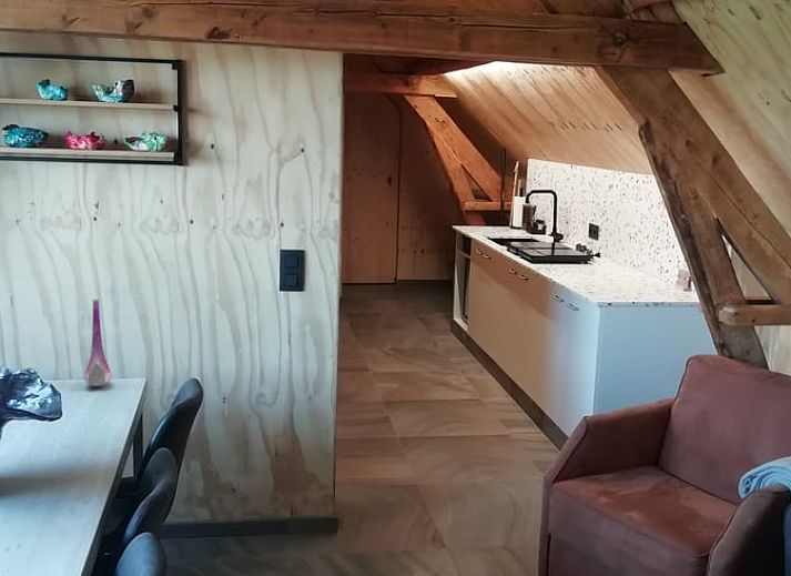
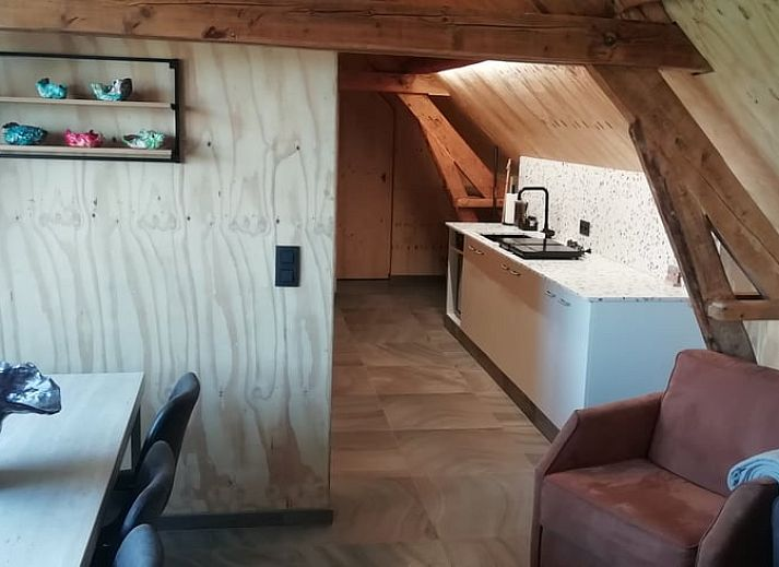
- vase [83,299,112,387]
